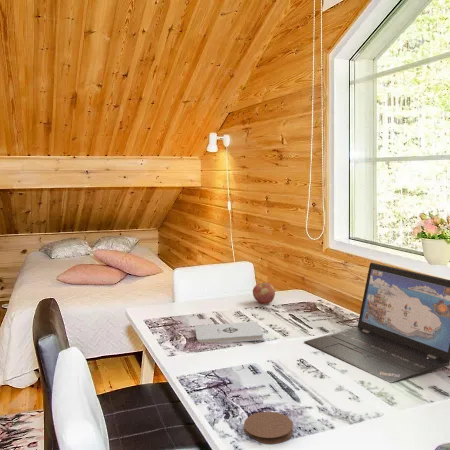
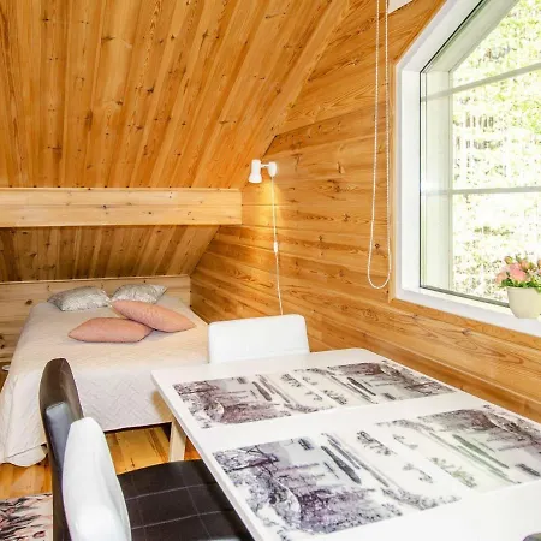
- notepad [194,321,264,344]
- coaster [243,411,294,445]
- laptop [303,262,450,384]
- apple [252,282,276,305]
